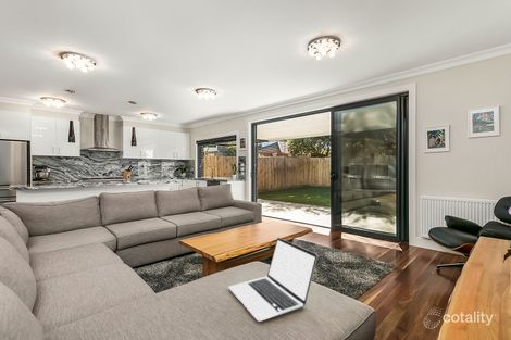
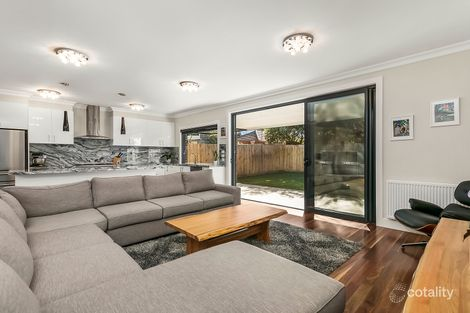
- laptop [227,237,319,323]
